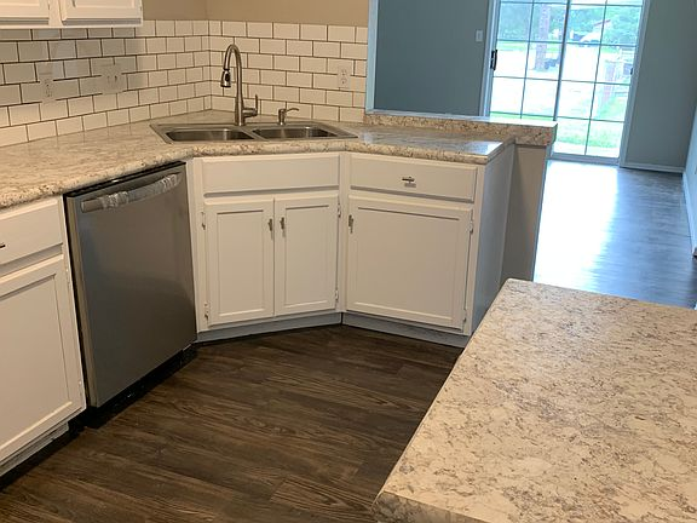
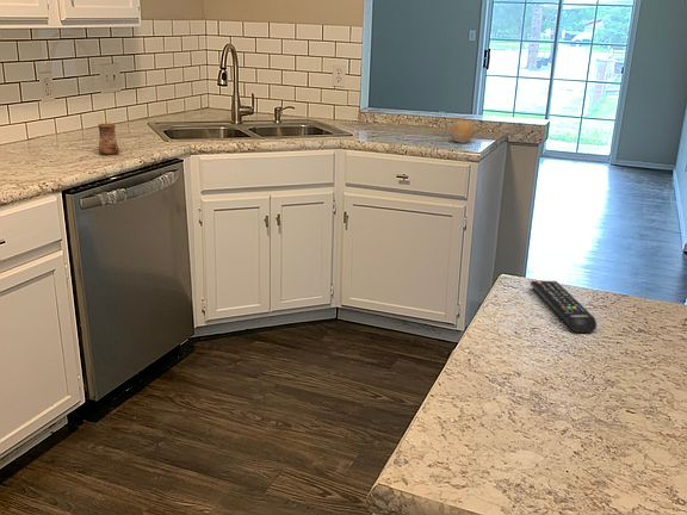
+ fruit [448,118,476,144]
+ cup [97,122,120,156]
+ remote control [530,280,598,334]
